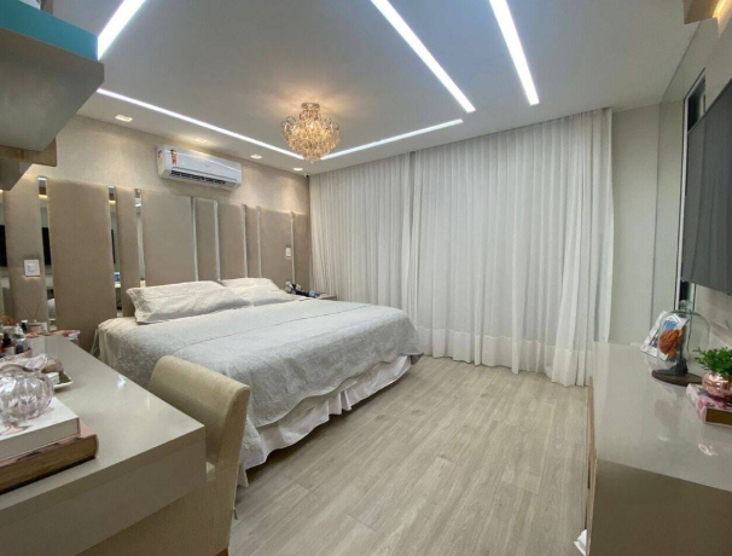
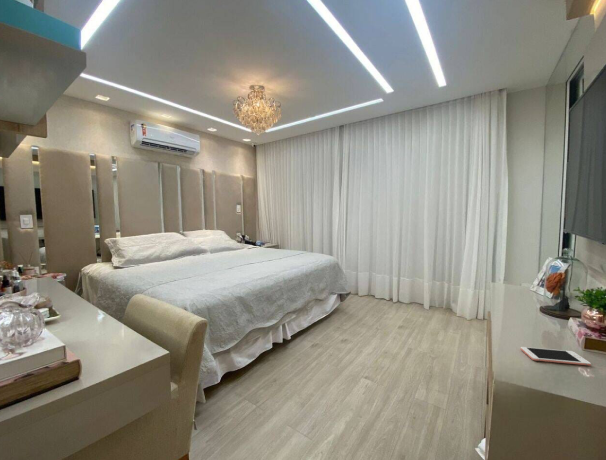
+ cell phone [520,346,592,367]
